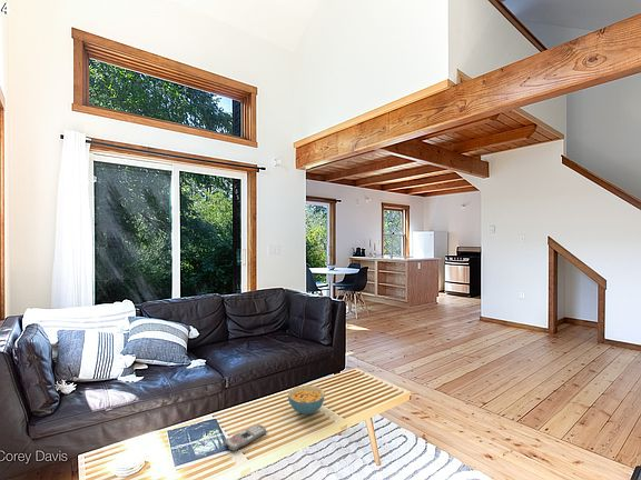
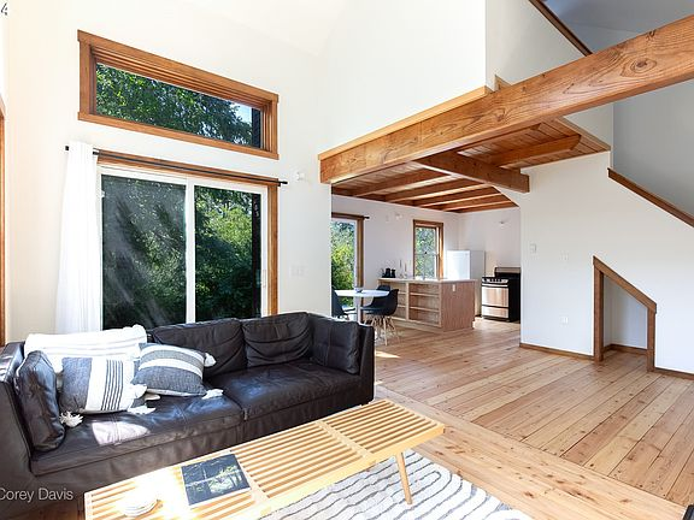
- cereal bowl [287,384,326,416]
- remote control [223,423,267,452]
